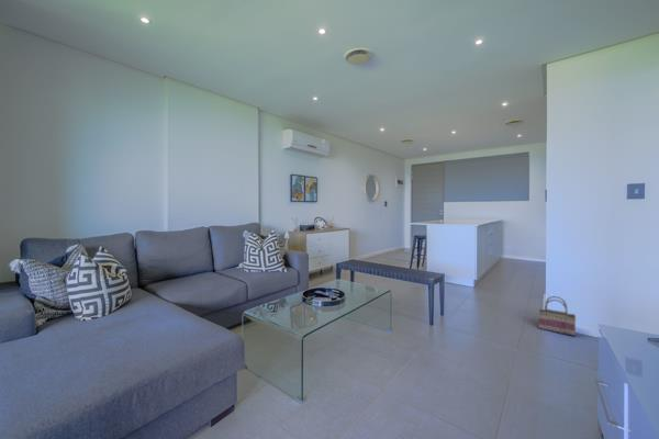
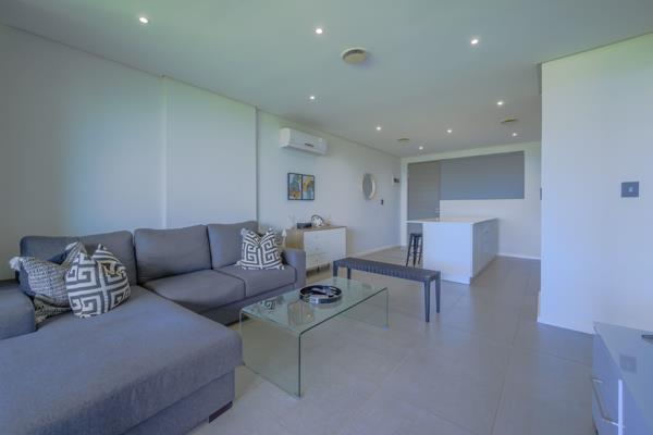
- basket [537,295,577,337]
